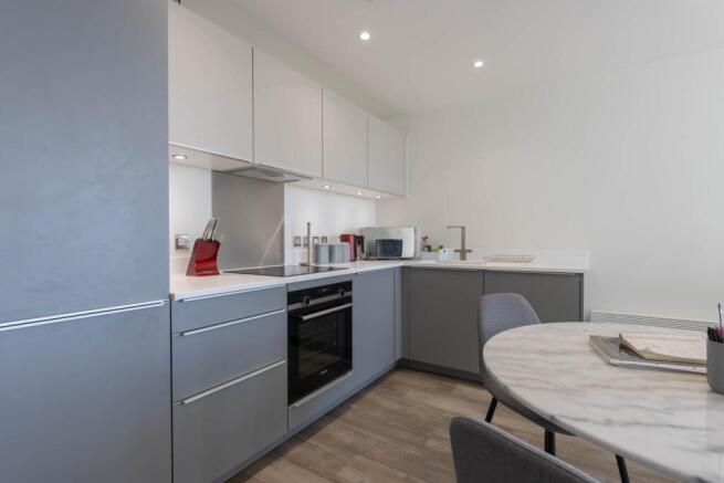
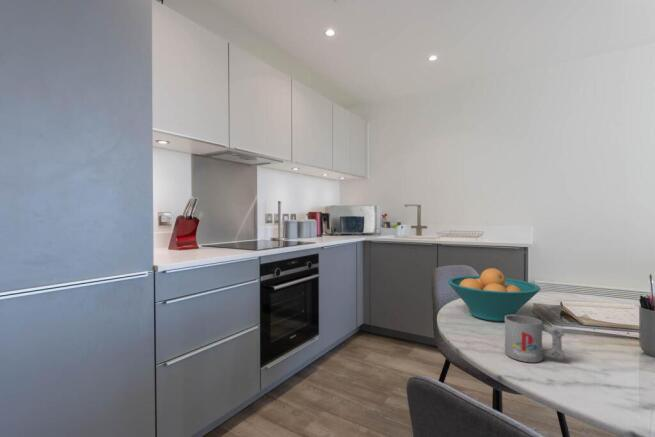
+ mug [504,314,565,364]
+ fruit bowl [447,267,541,322]
